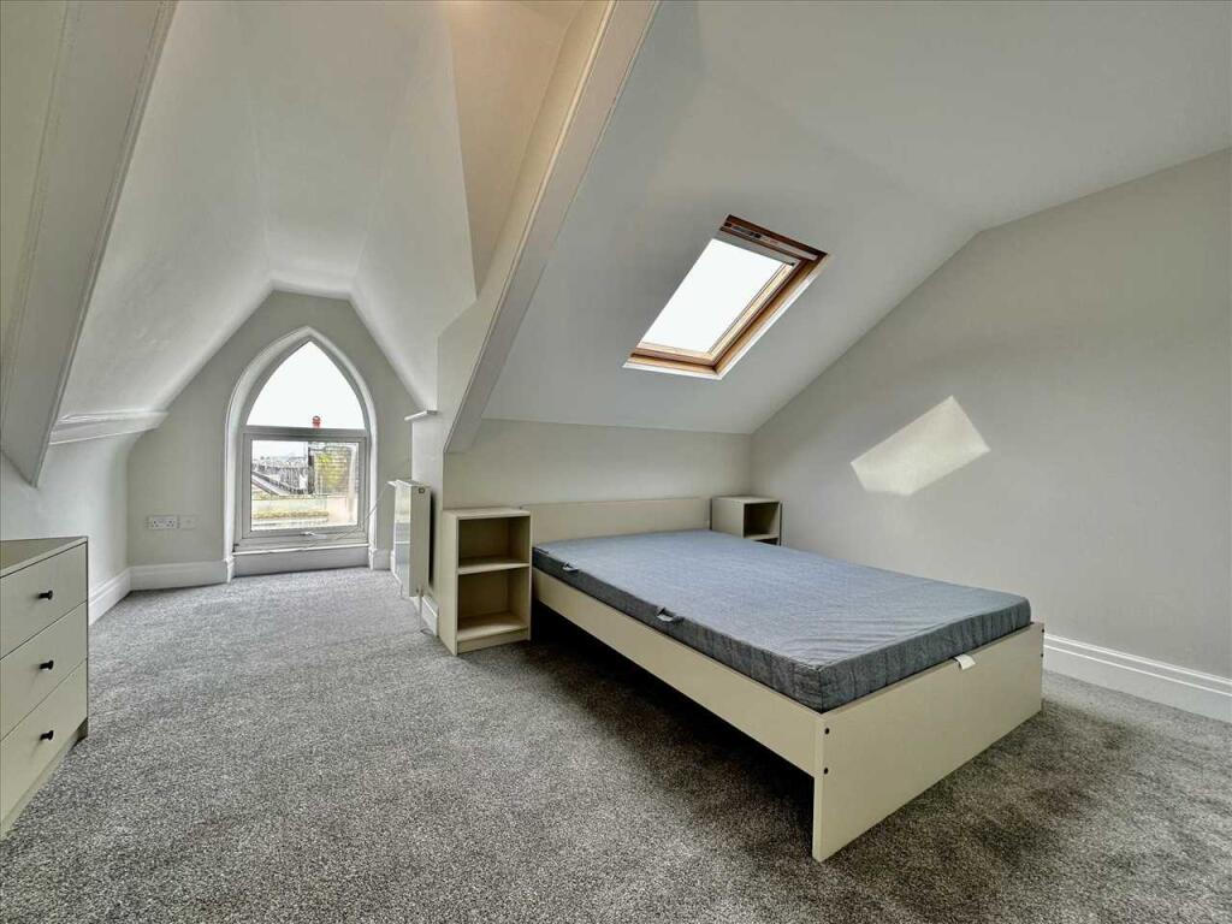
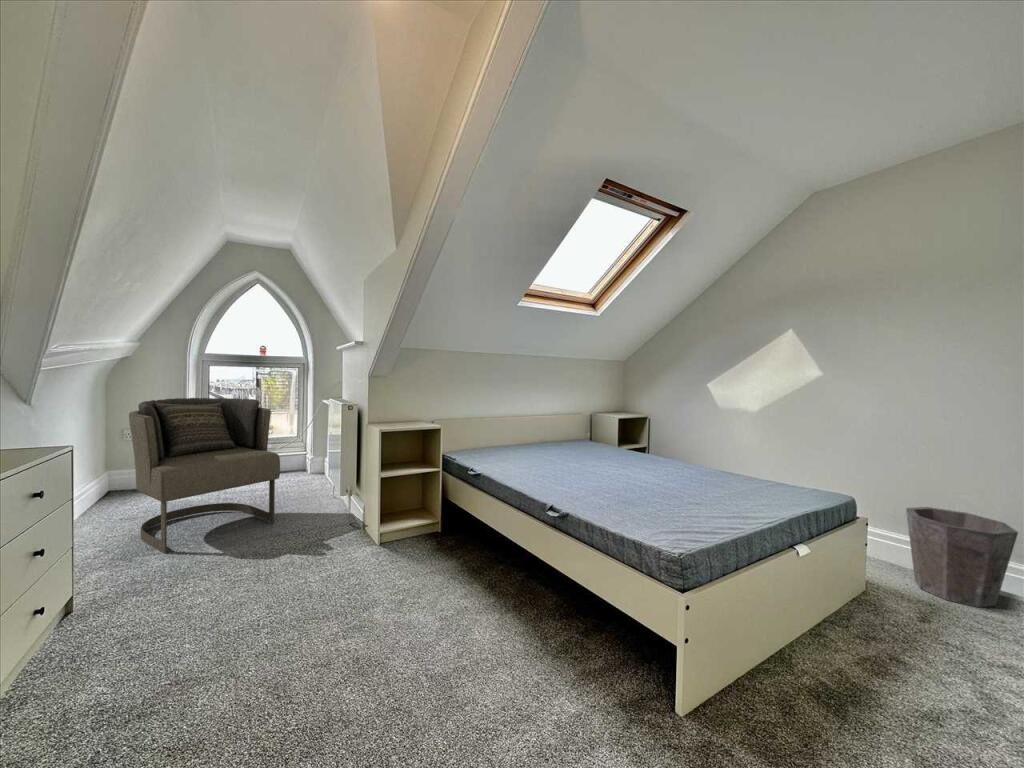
+ waste bin [905,506,1019,608]
+ armchair [128,397,281,555]
